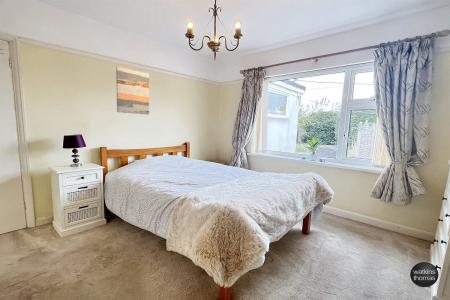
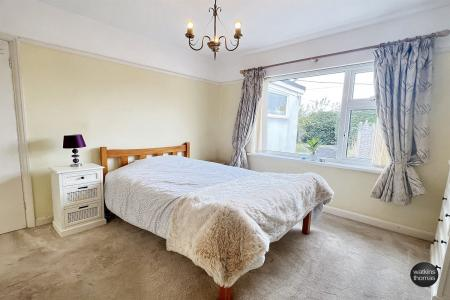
- wall art [115,66,150,115]
